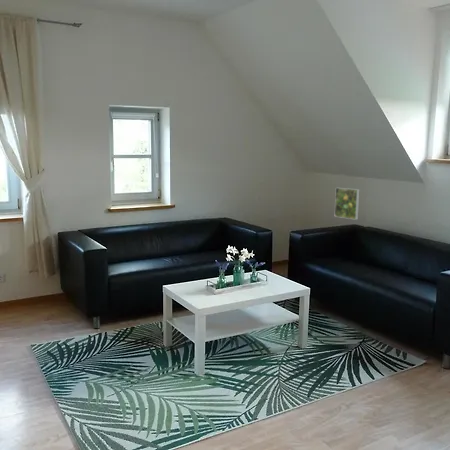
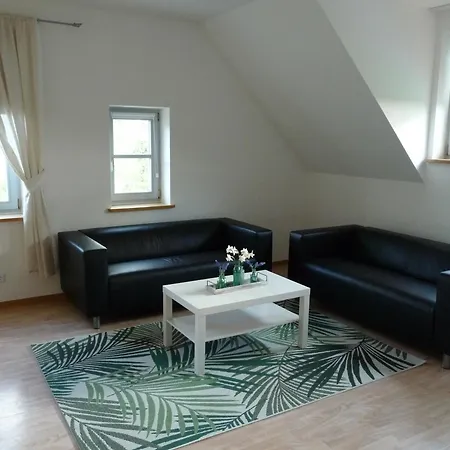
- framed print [334,187,361,221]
